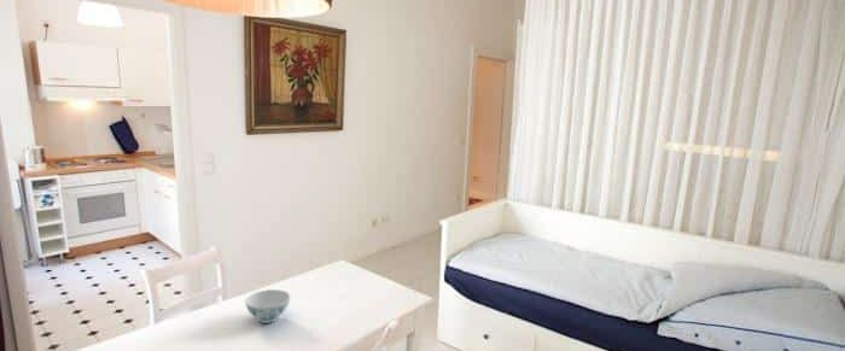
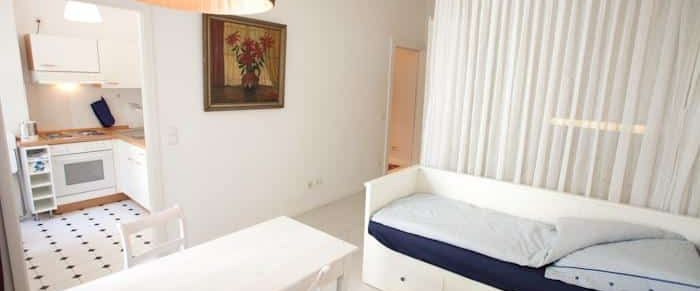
- chinaware [244,288,291,324]
